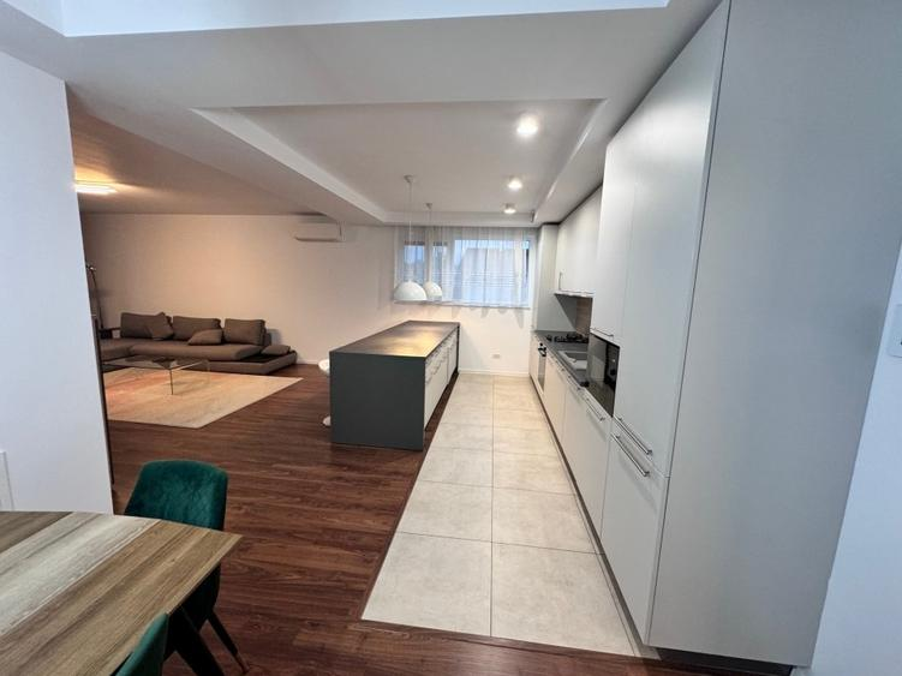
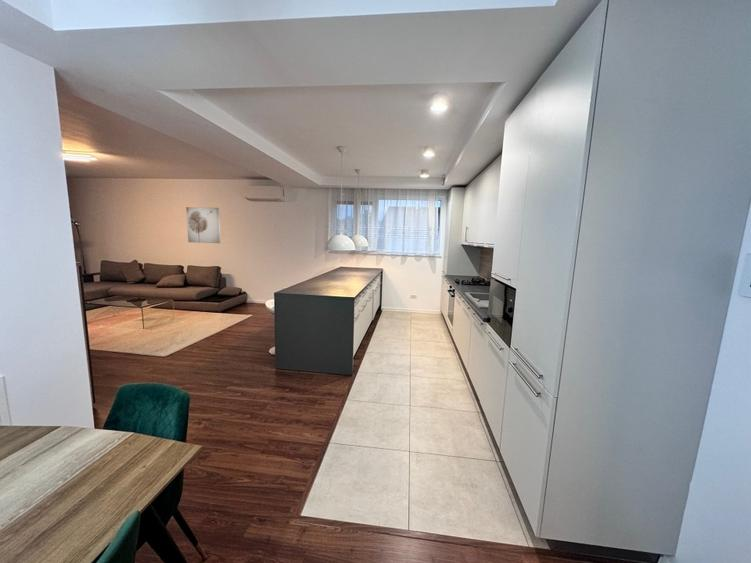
+ wall art [185,206,221,244]
